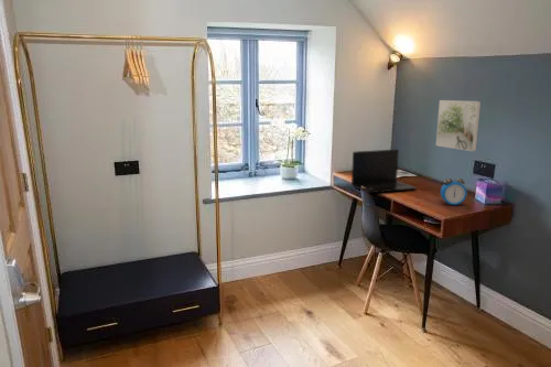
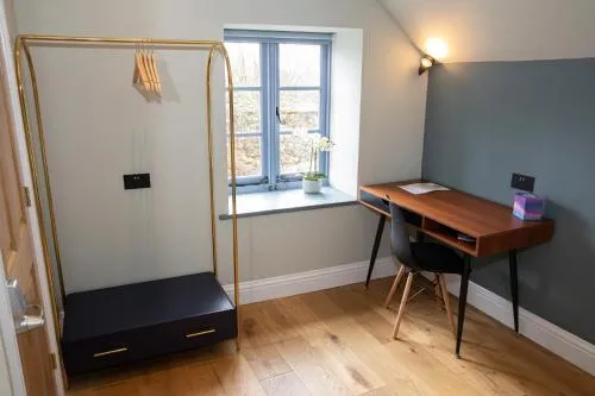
- alarm clock [440,177,468,206]
- laptop [350,149,419,194]
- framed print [435,99,482,152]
